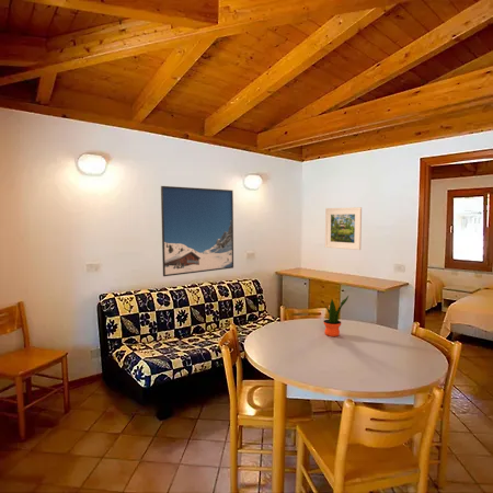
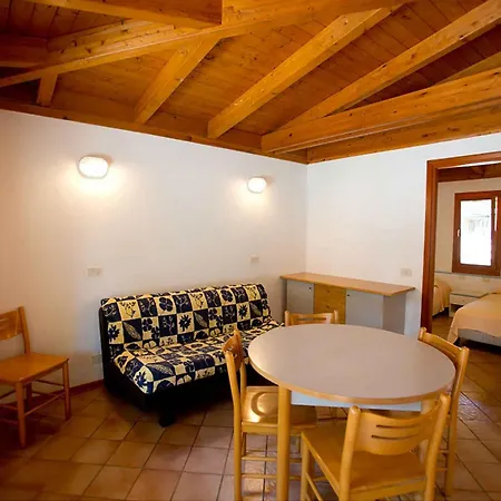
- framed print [160,185,234,277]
- potted plant [322,295,349,337]
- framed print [324,206,363,251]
